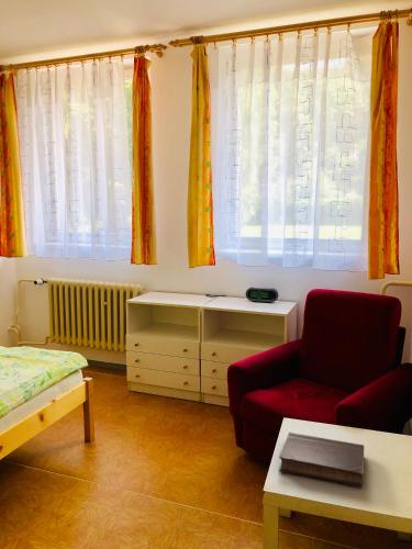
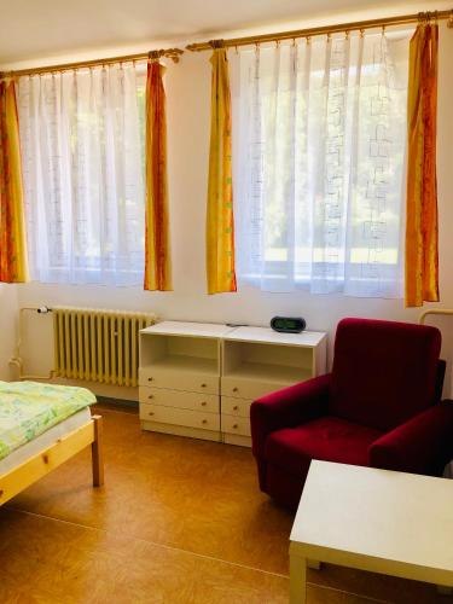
- book [278,432,365,488]
